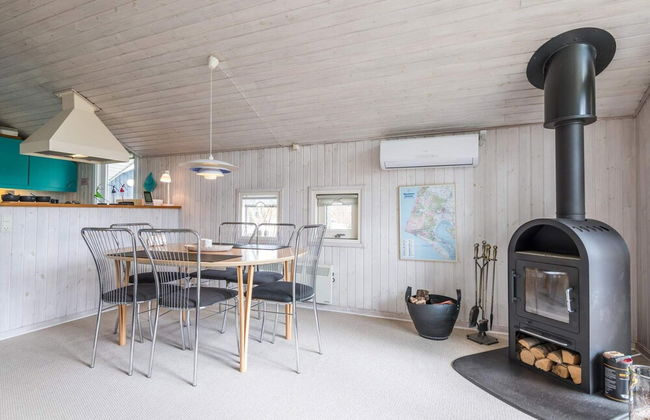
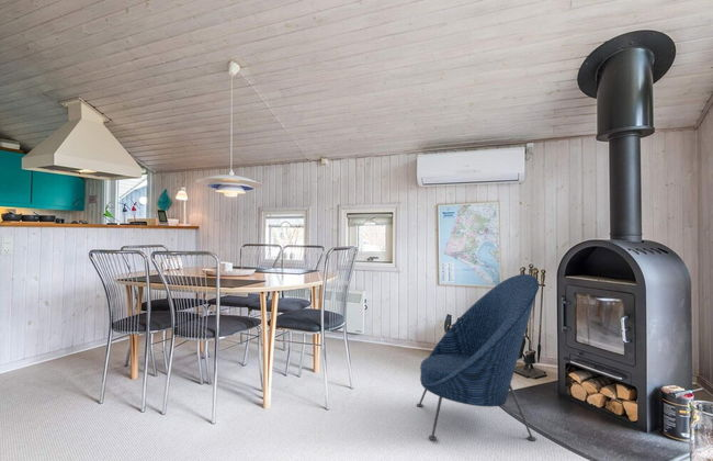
+ lounge chair [416,273,540,441]
